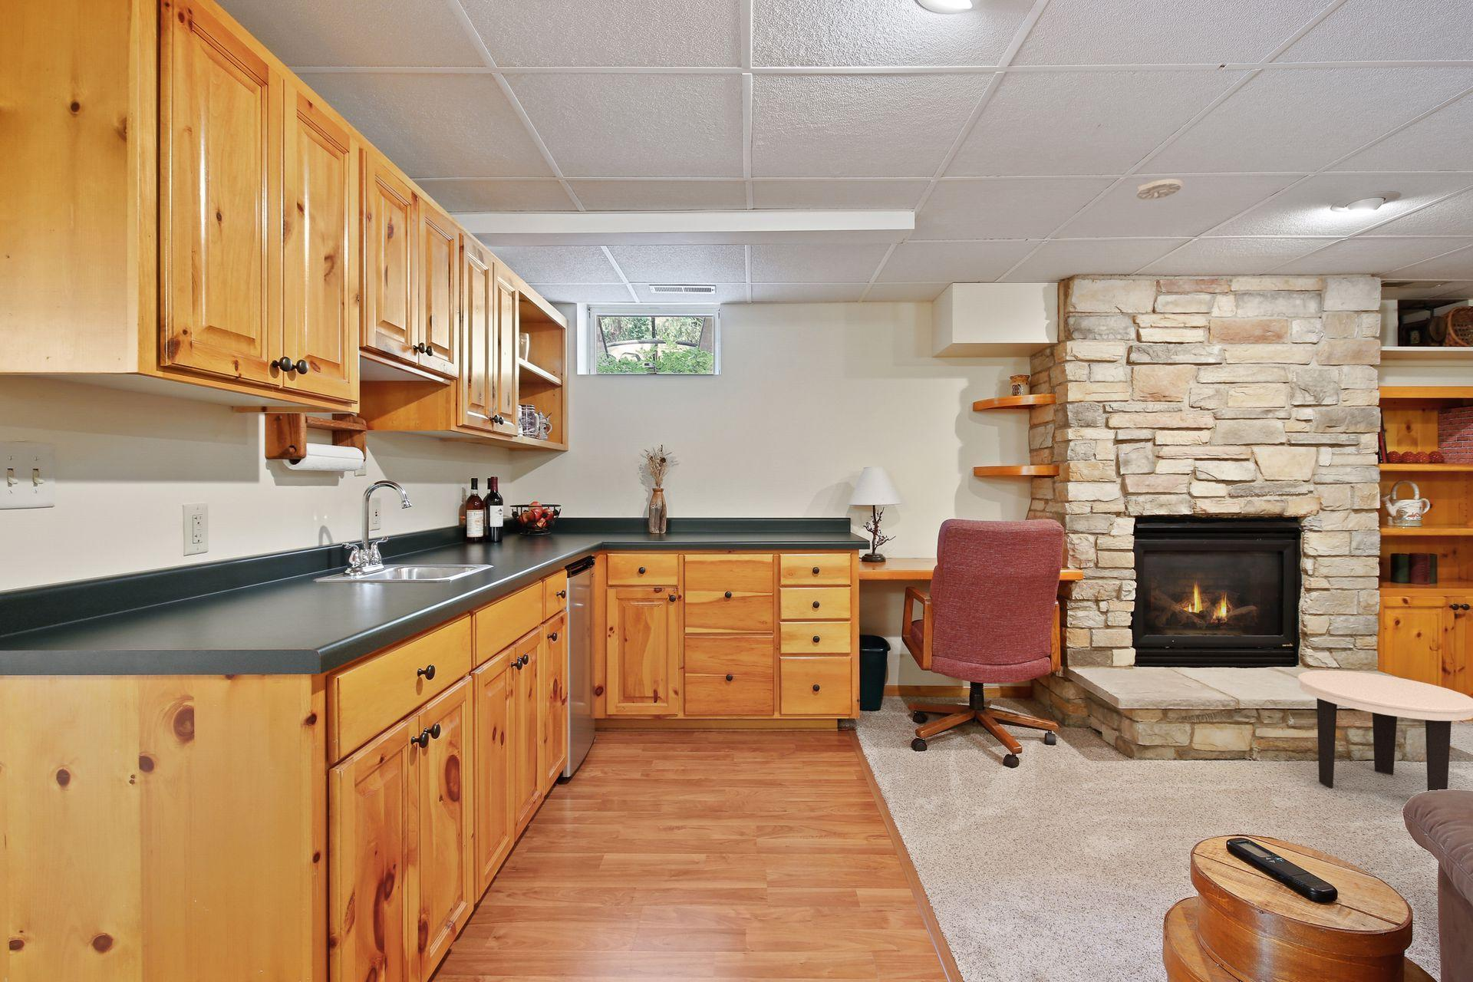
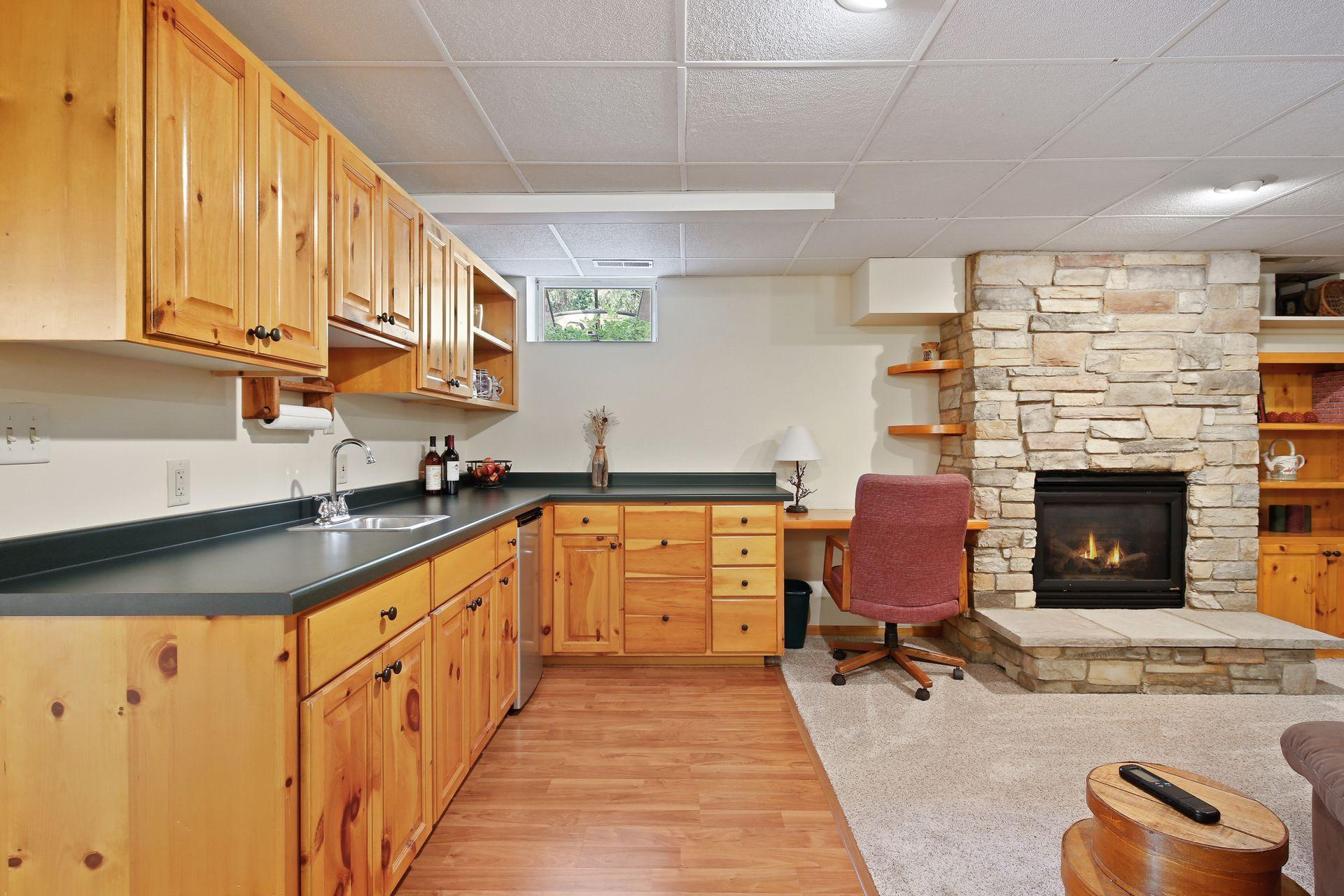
- side table [1298,670,1473,791]
- smoke detector [1137,178,1184,201]
